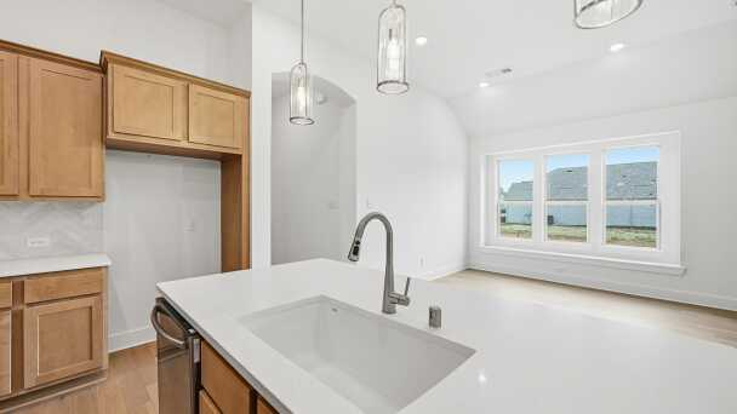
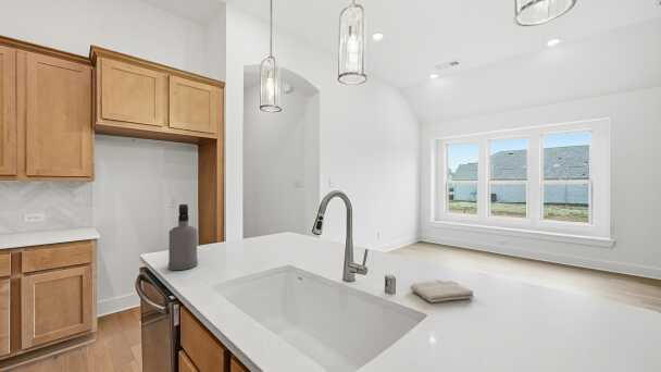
+ spray bottle [167,203,199,271]
+ washcloth [409,280,475,303]
